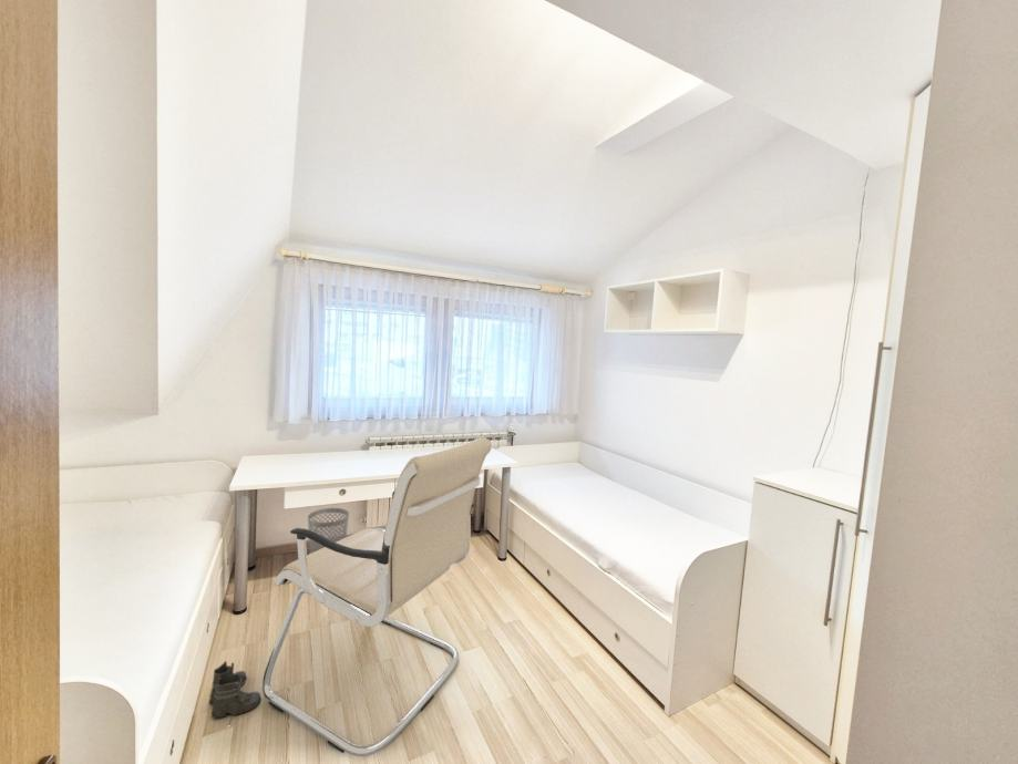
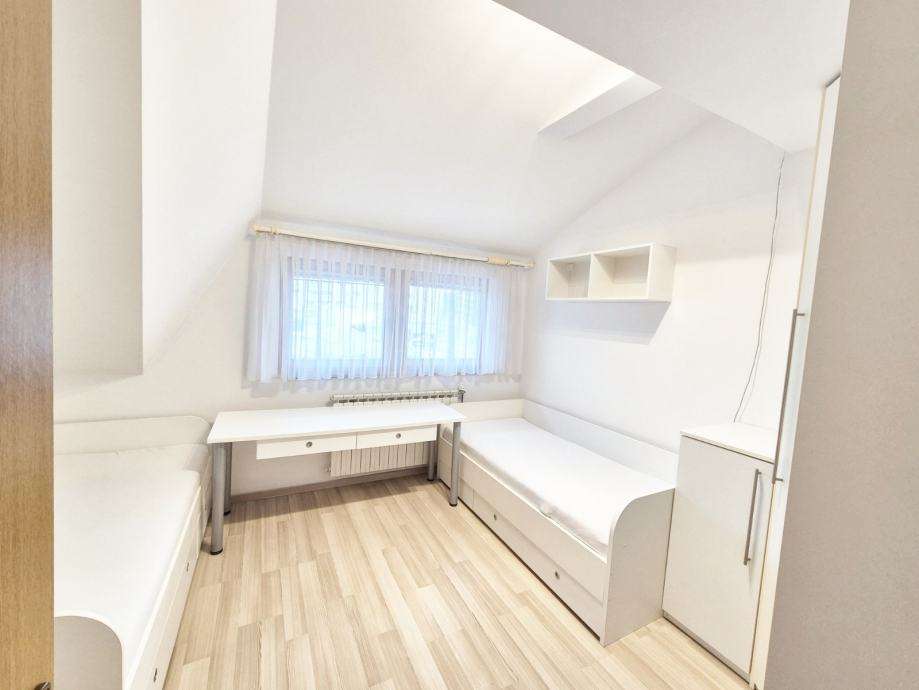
- boots [208,660,263,724]
- wastebasket [307,507,350,554]
- office chair [261,436,493,757]
